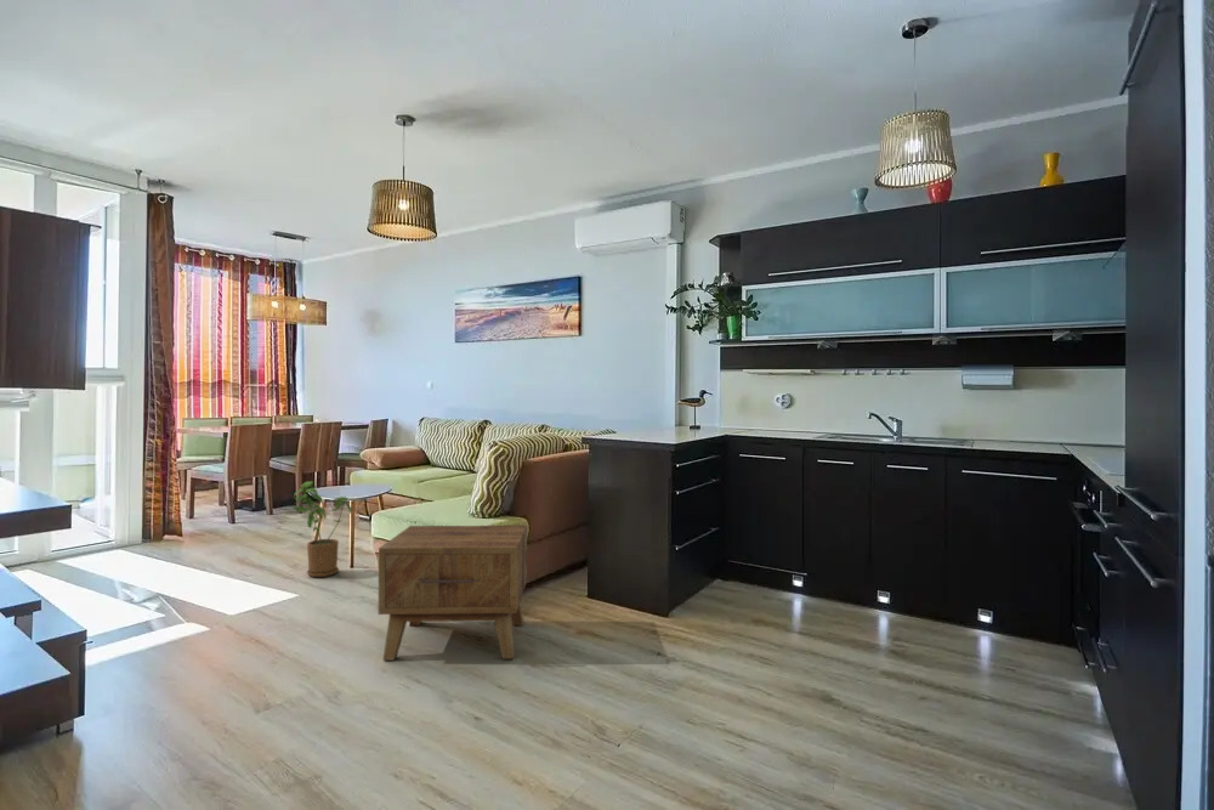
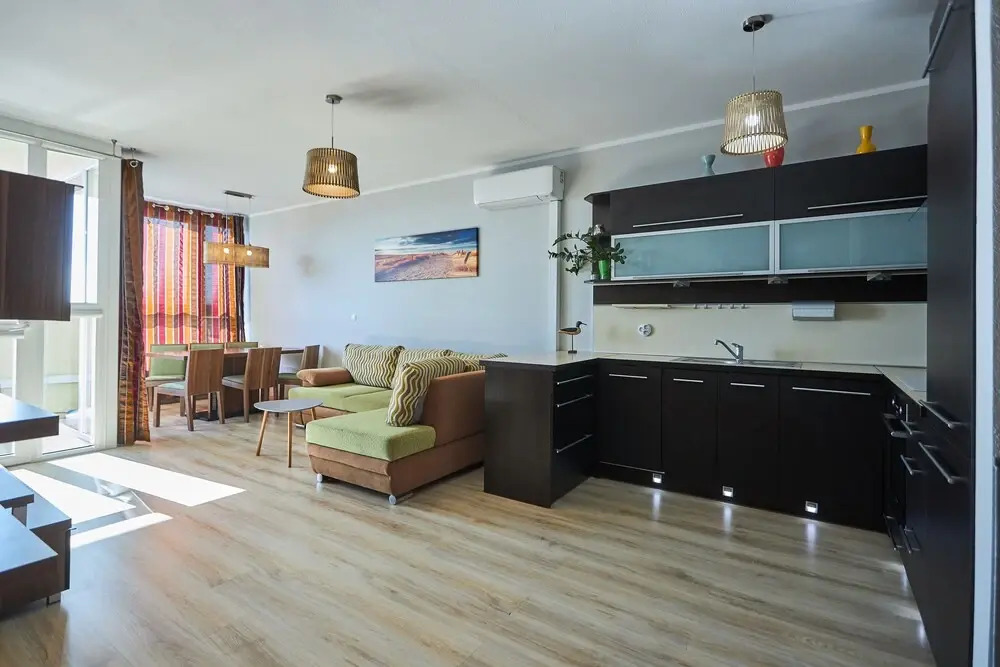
- side table [378,525,528,662]
- house plant [291,480,353,578]
